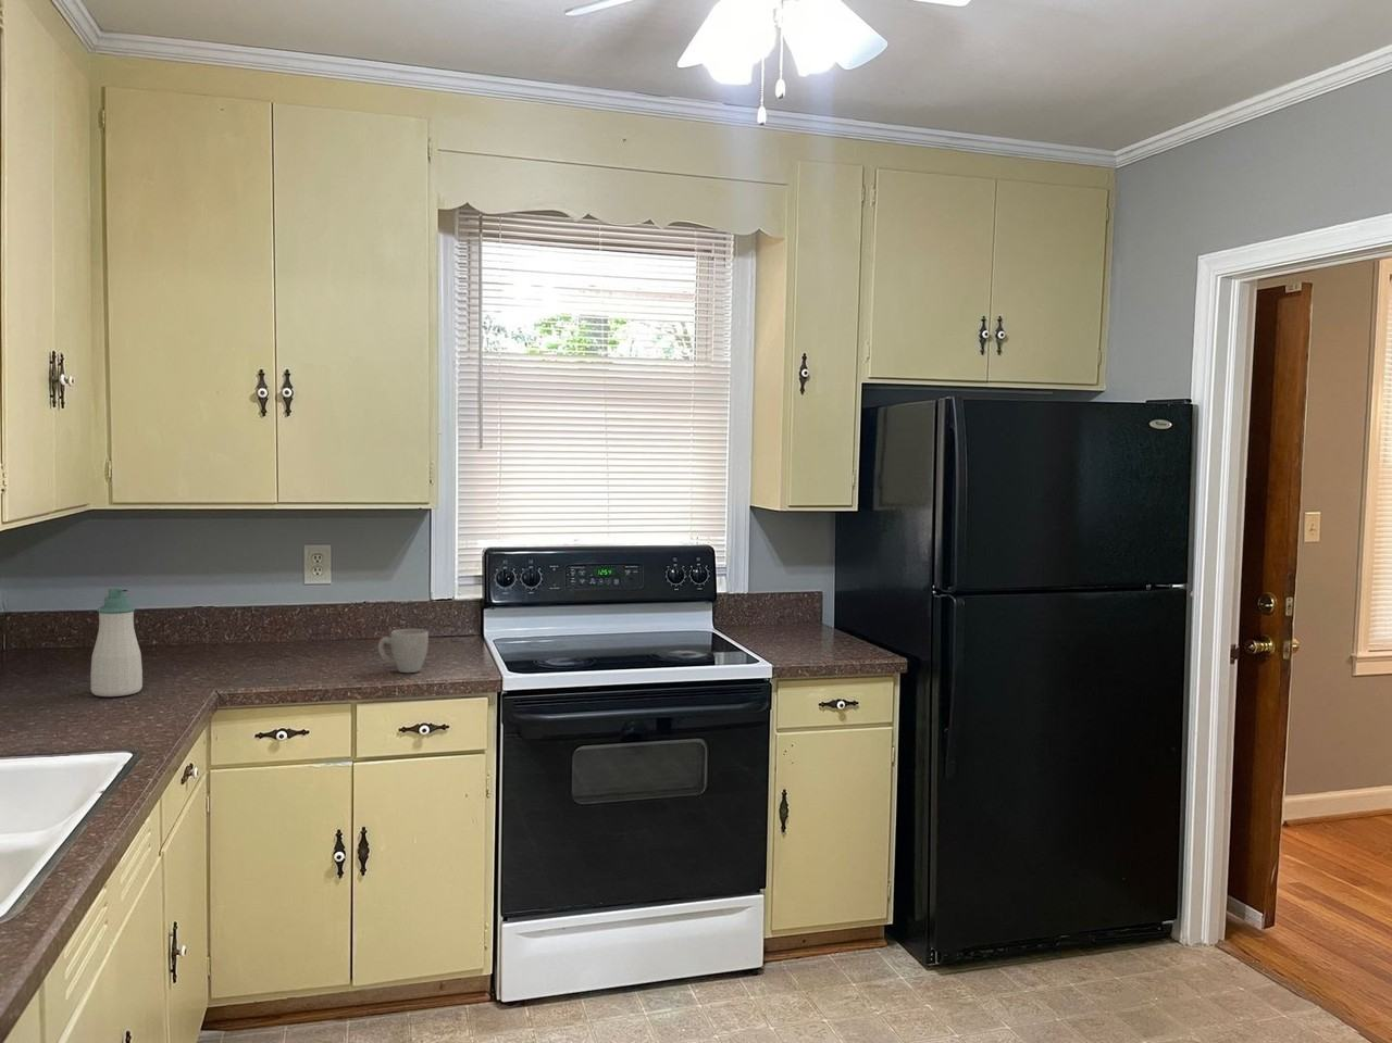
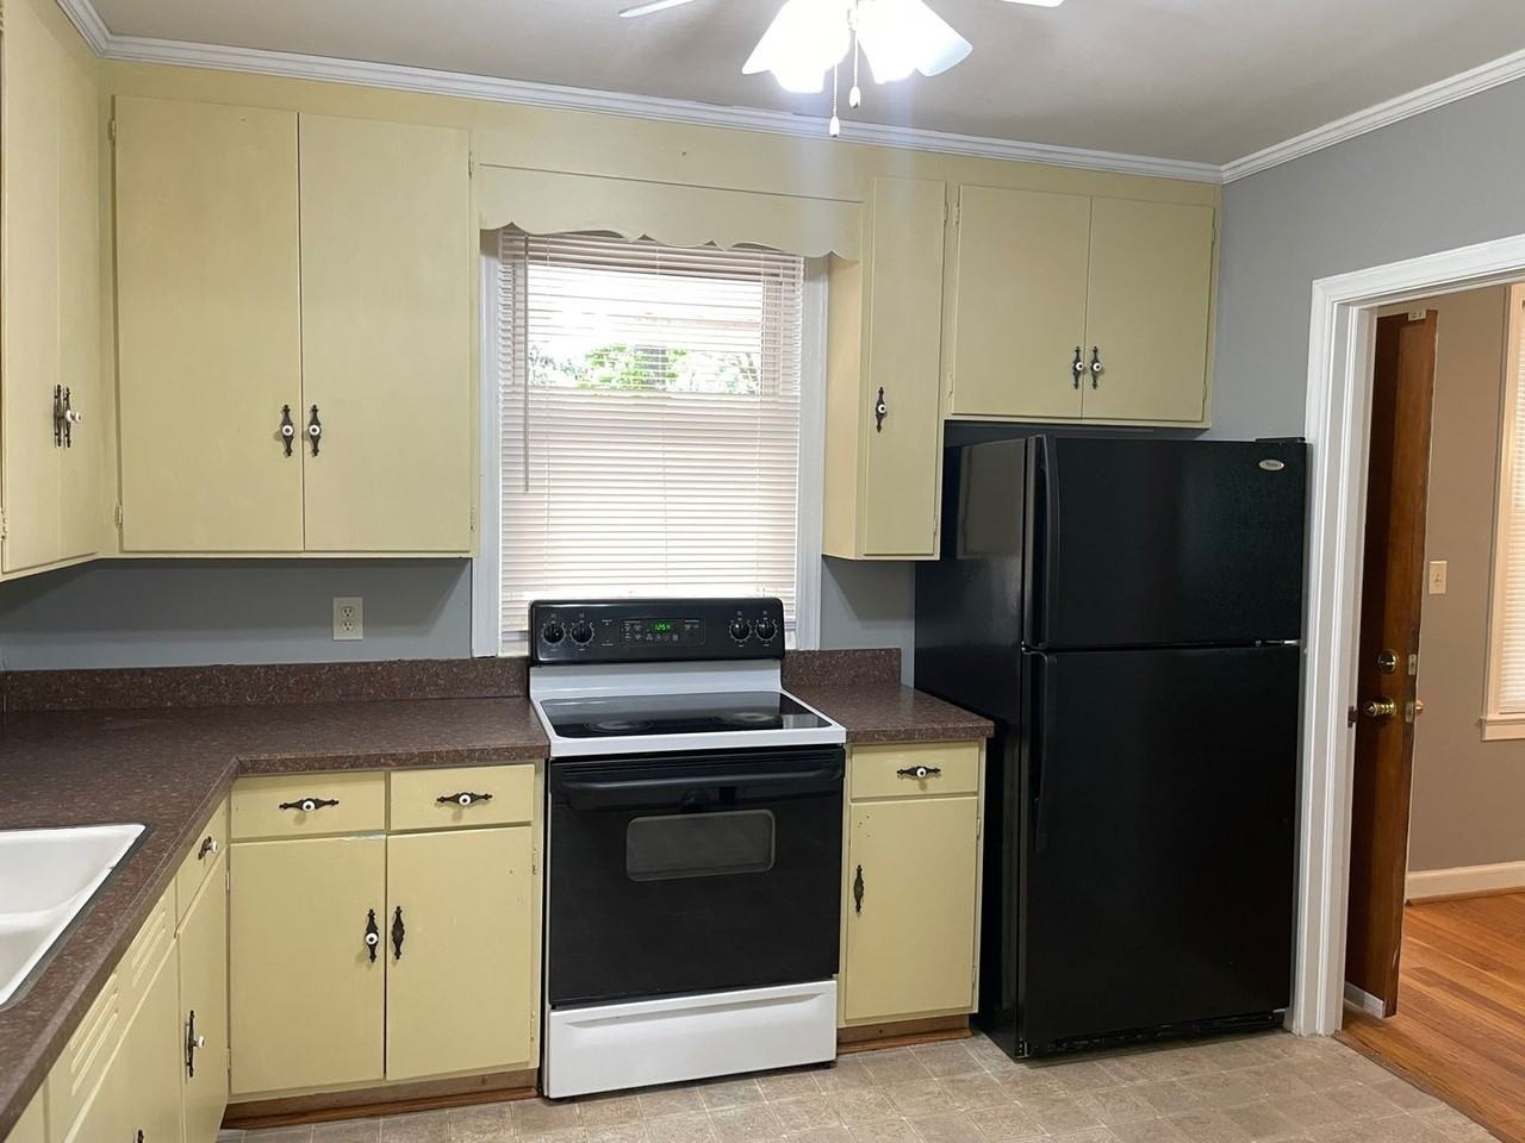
- soap bottle [90,586,144,698]
- mug [377,628,430,674]
